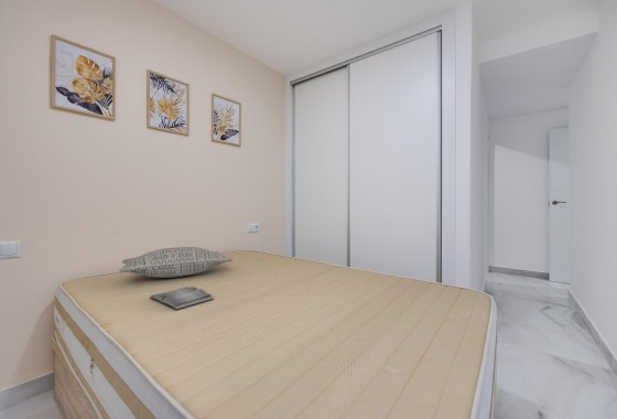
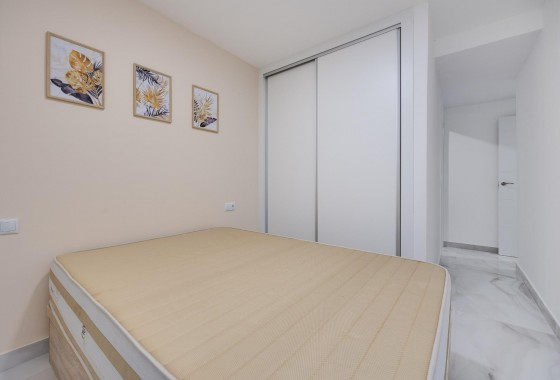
- hardback book [148,286,214,311]
- pillow [118,246,234,279]
